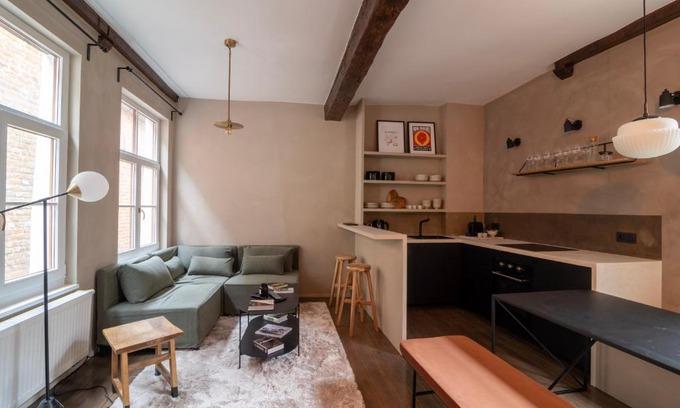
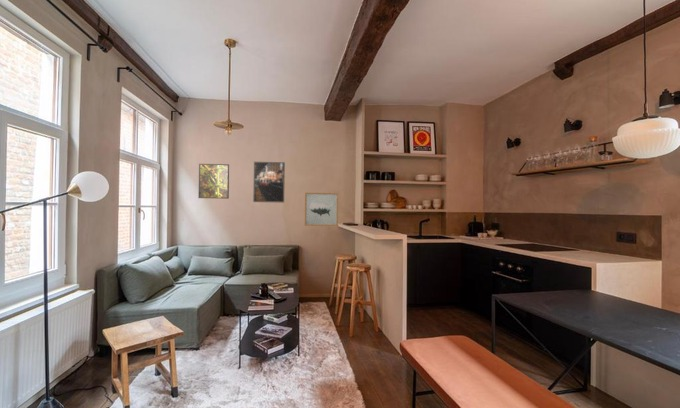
+ wall art [304,192,339,227]
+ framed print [252,161,286,203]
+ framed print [197,163,230,200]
